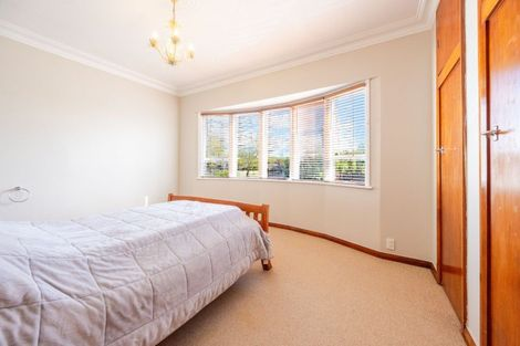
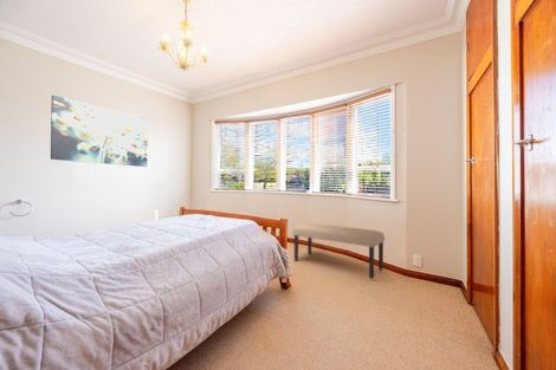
+ wall art [50,95,149,168]
+ bench [292,222,386,280]
